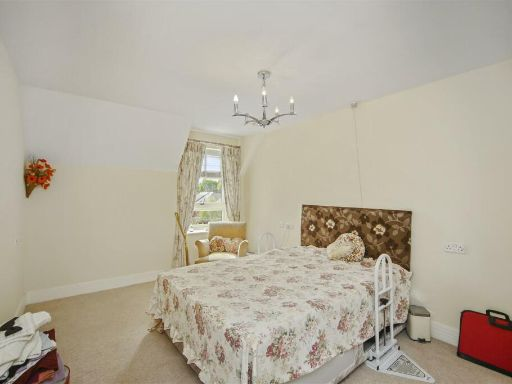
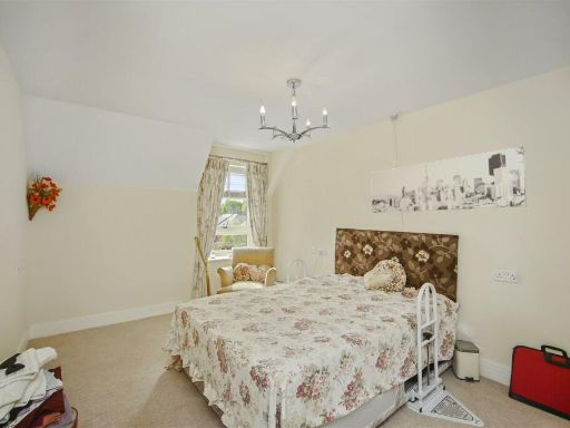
+ wall art [370,146,528,214]
